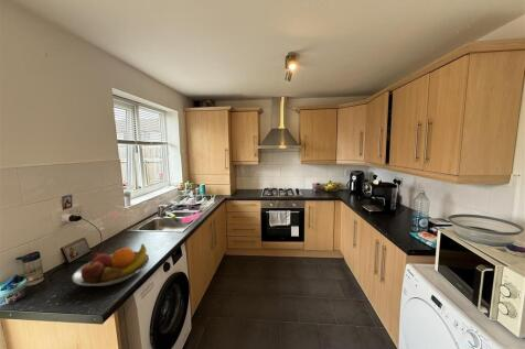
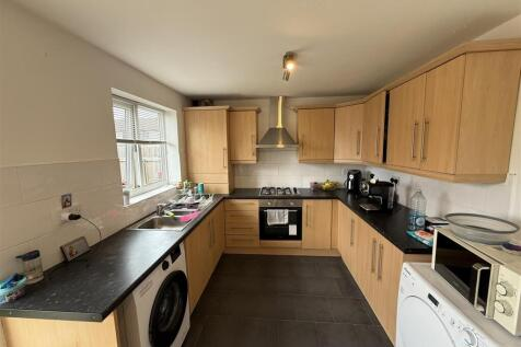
- fruit bowl [71,242,151,287]
